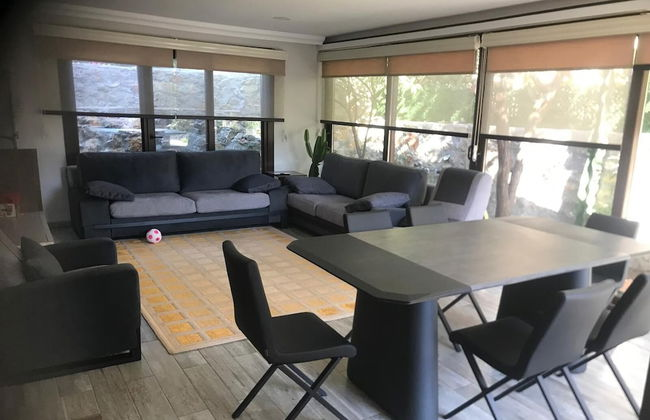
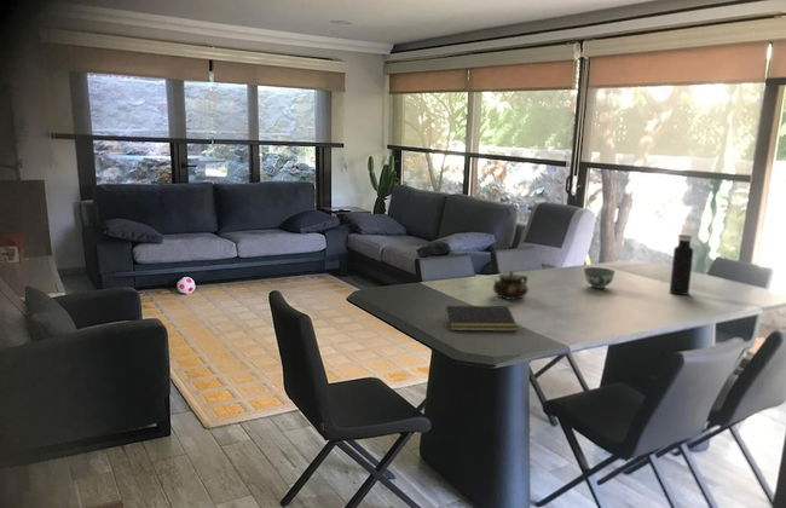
+ water bottle [669,233,694,296]
+ bowl [583,266,615,290]
+ notepad [444,305,519,333]
+ teapot [492,270,530,301]
